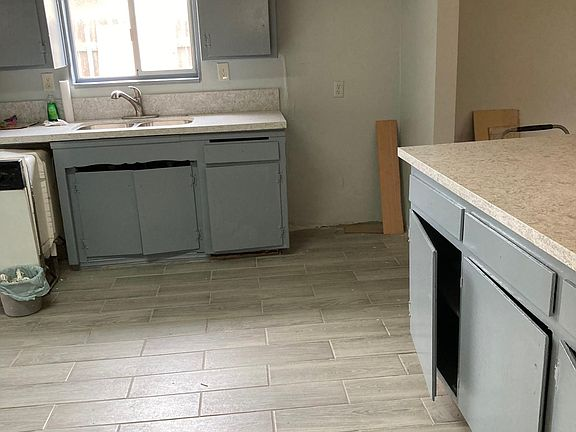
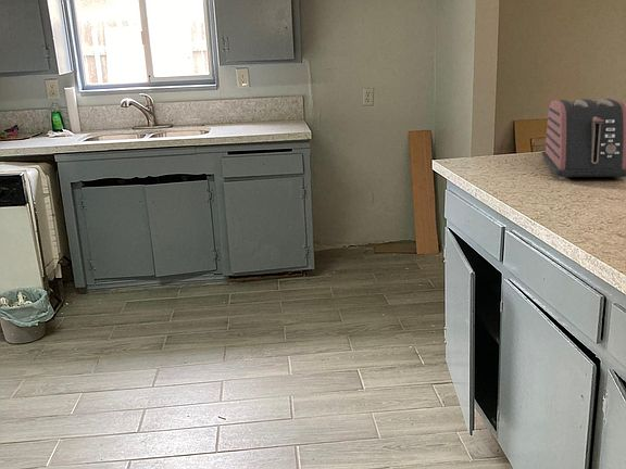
+ toaster [541,98,626,180]
